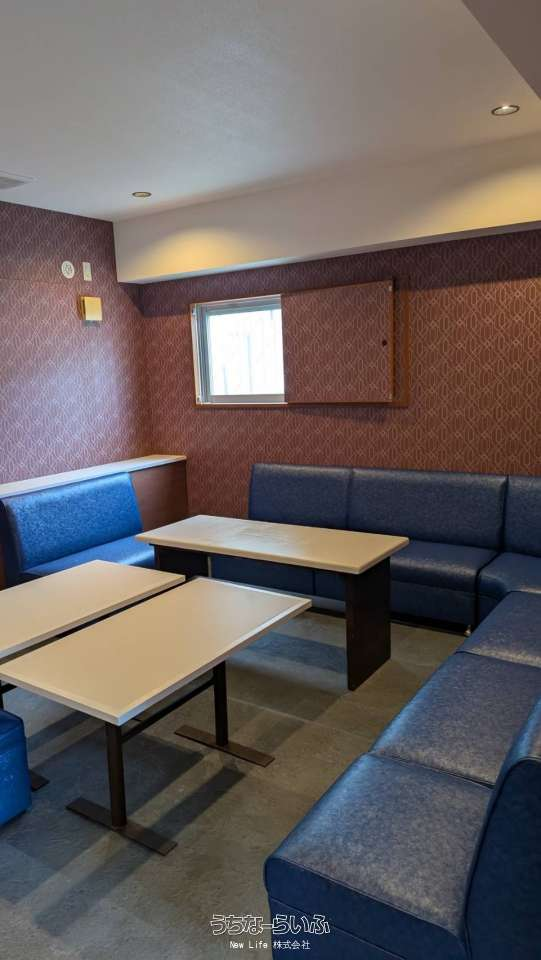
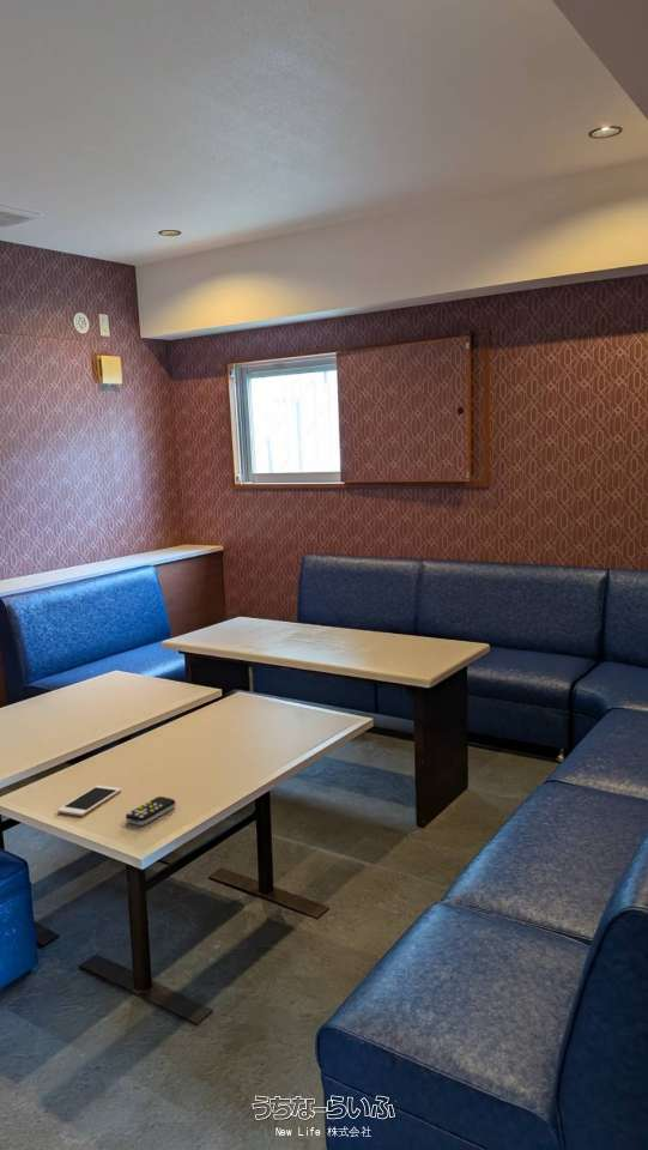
+ cell phone [56,785,122,817]
+ remote control [125,795,177,827]
